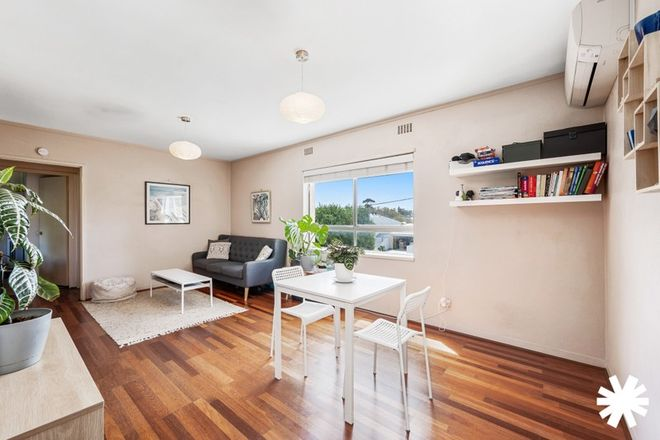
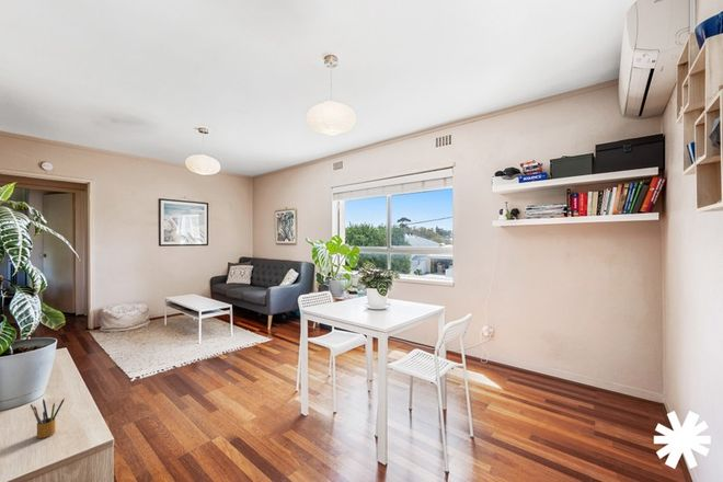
+ pencil box [30,398,66,439]
